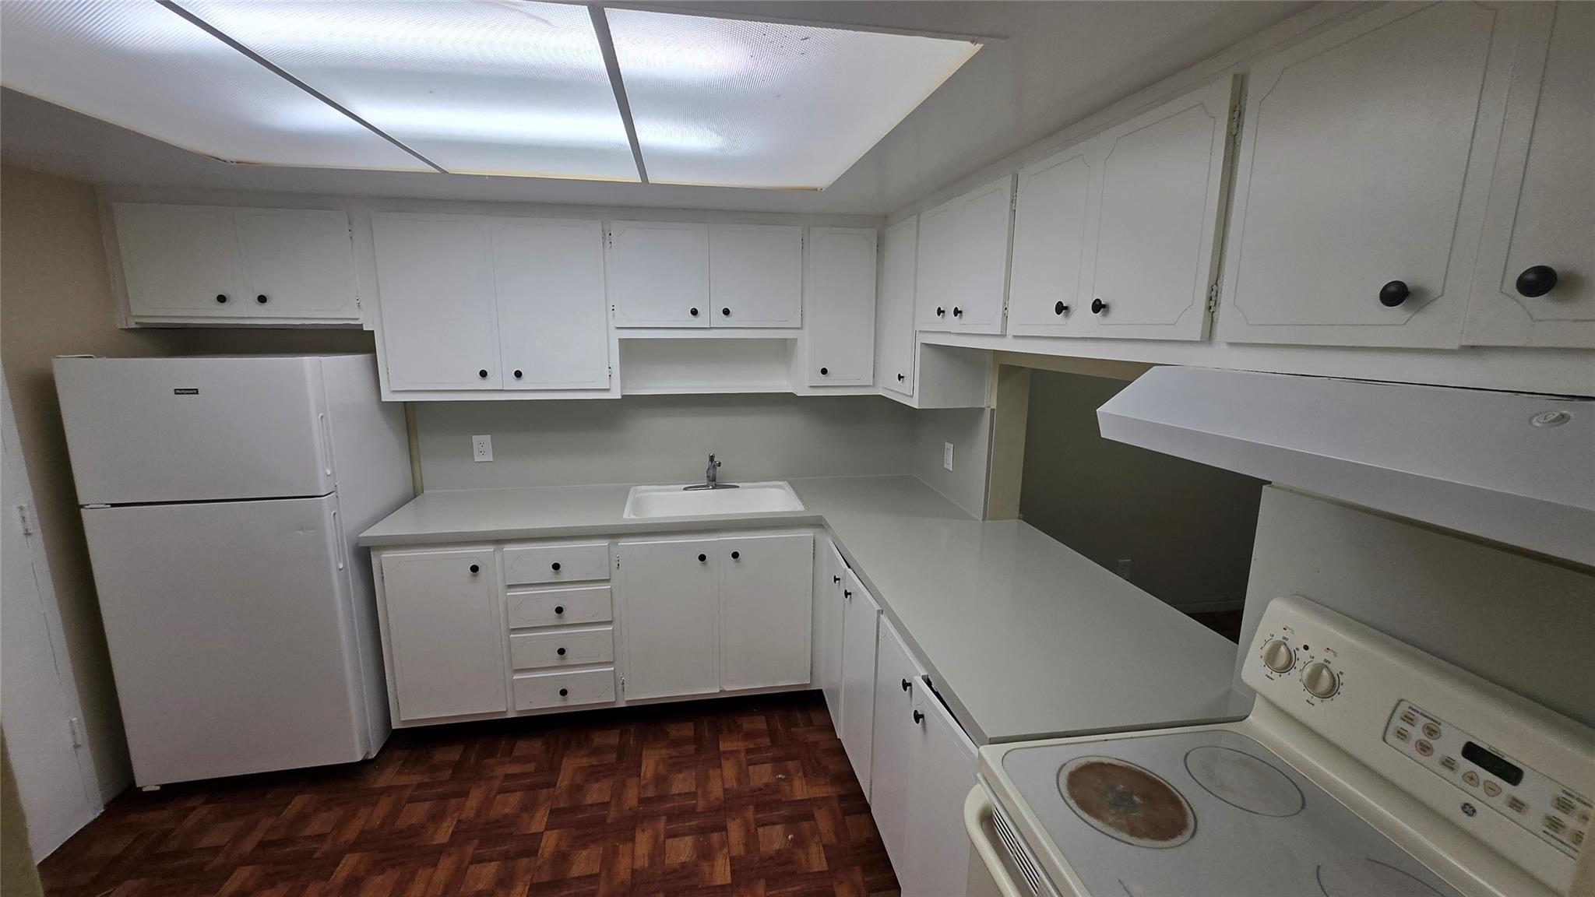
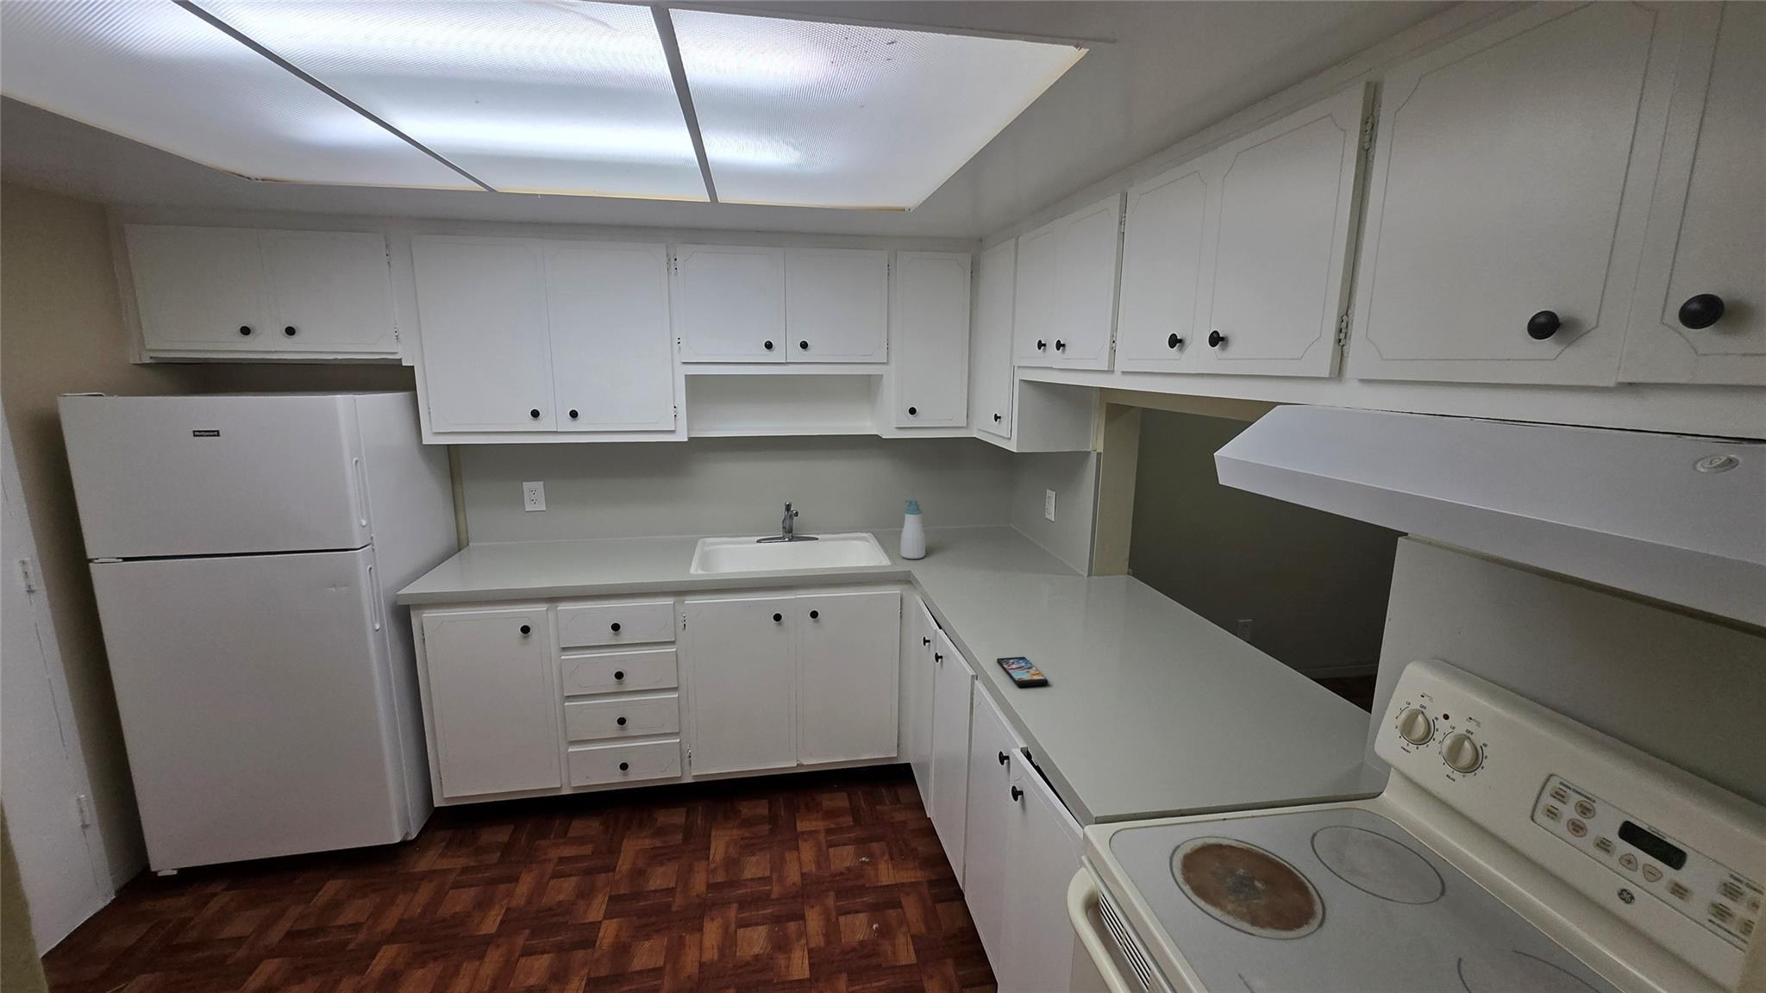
+ smartphone [996,656,1049,687]
+ soap bottle [900,498,927,559]
